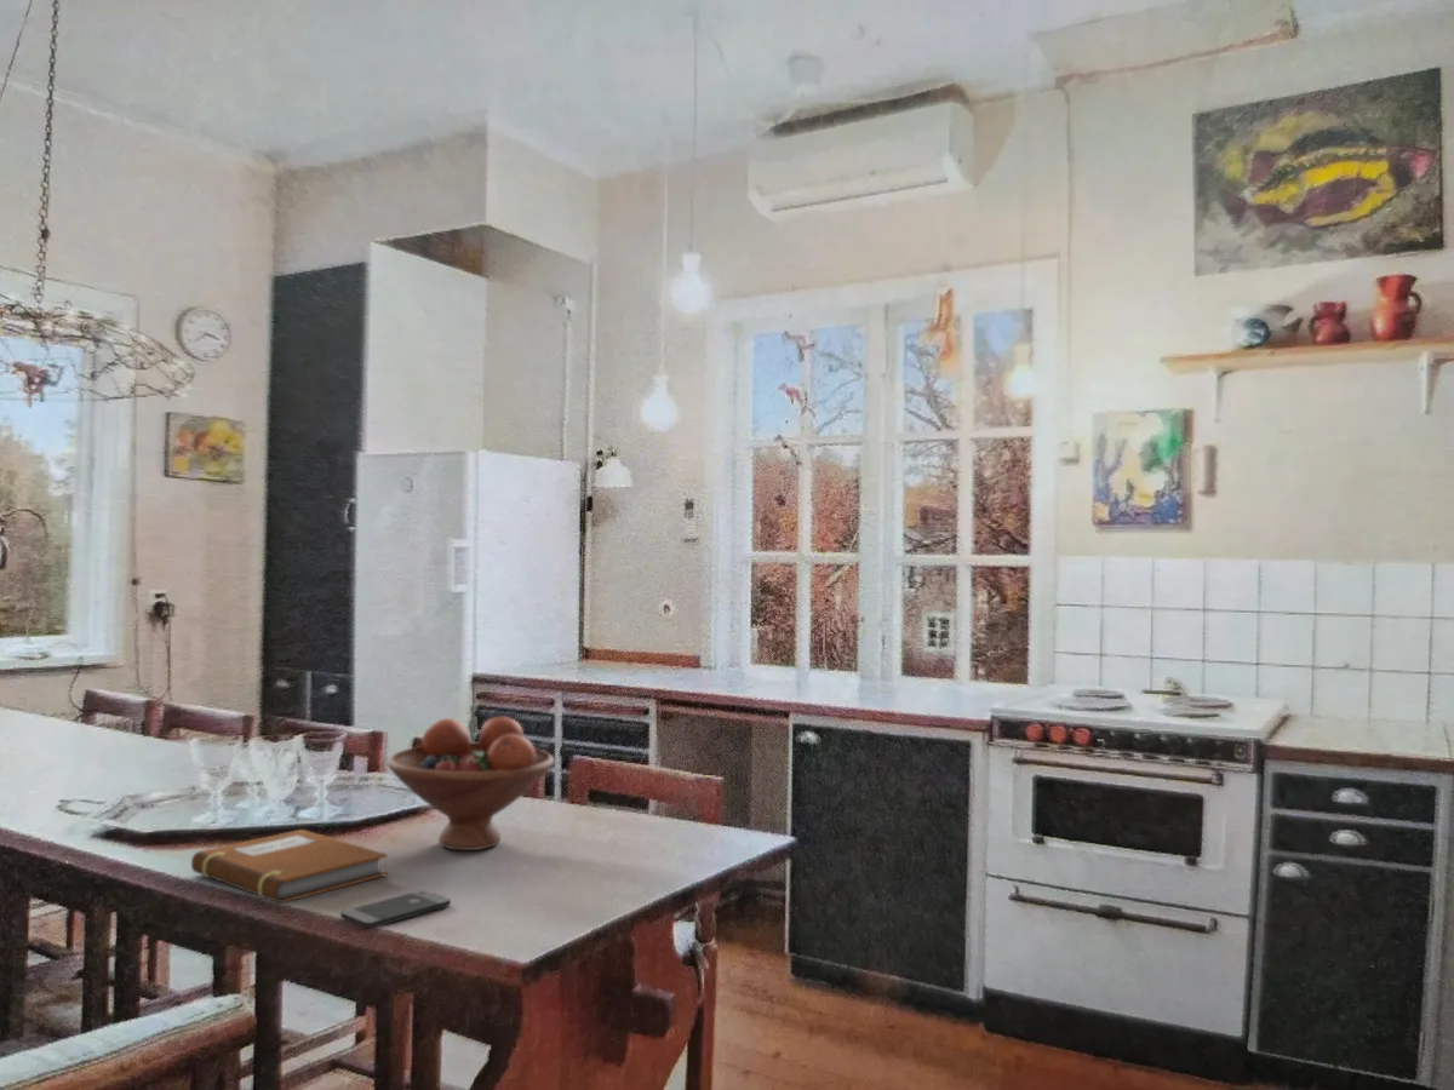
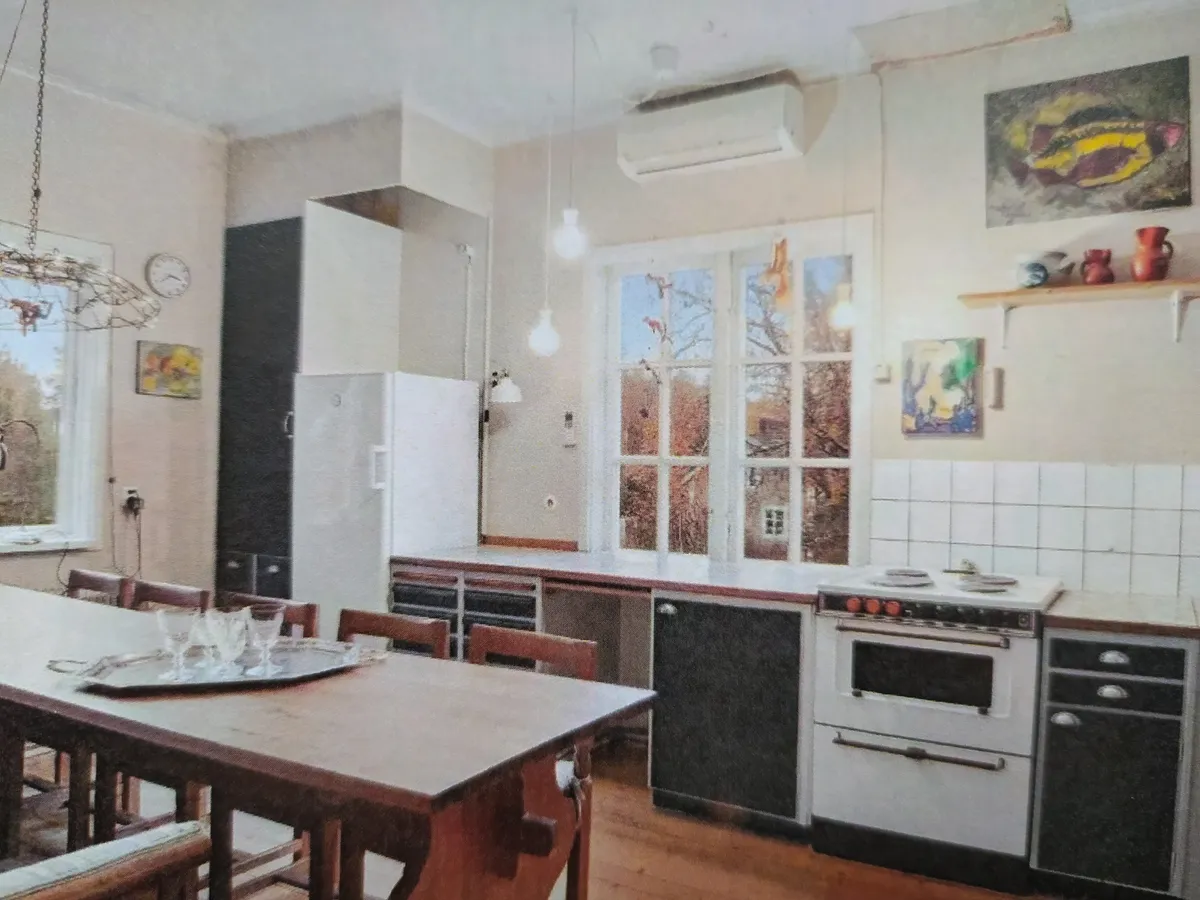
- smartphone [339,889,452,929]
- notebook [190,828,389,903]
- fruit bowl [387,716,556,851]
